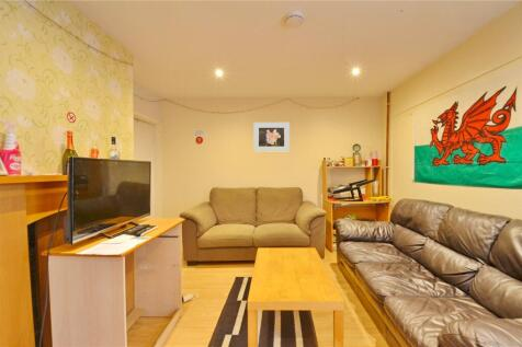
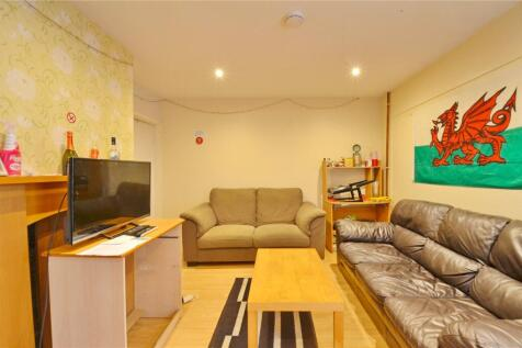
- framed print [252,122,291,152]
